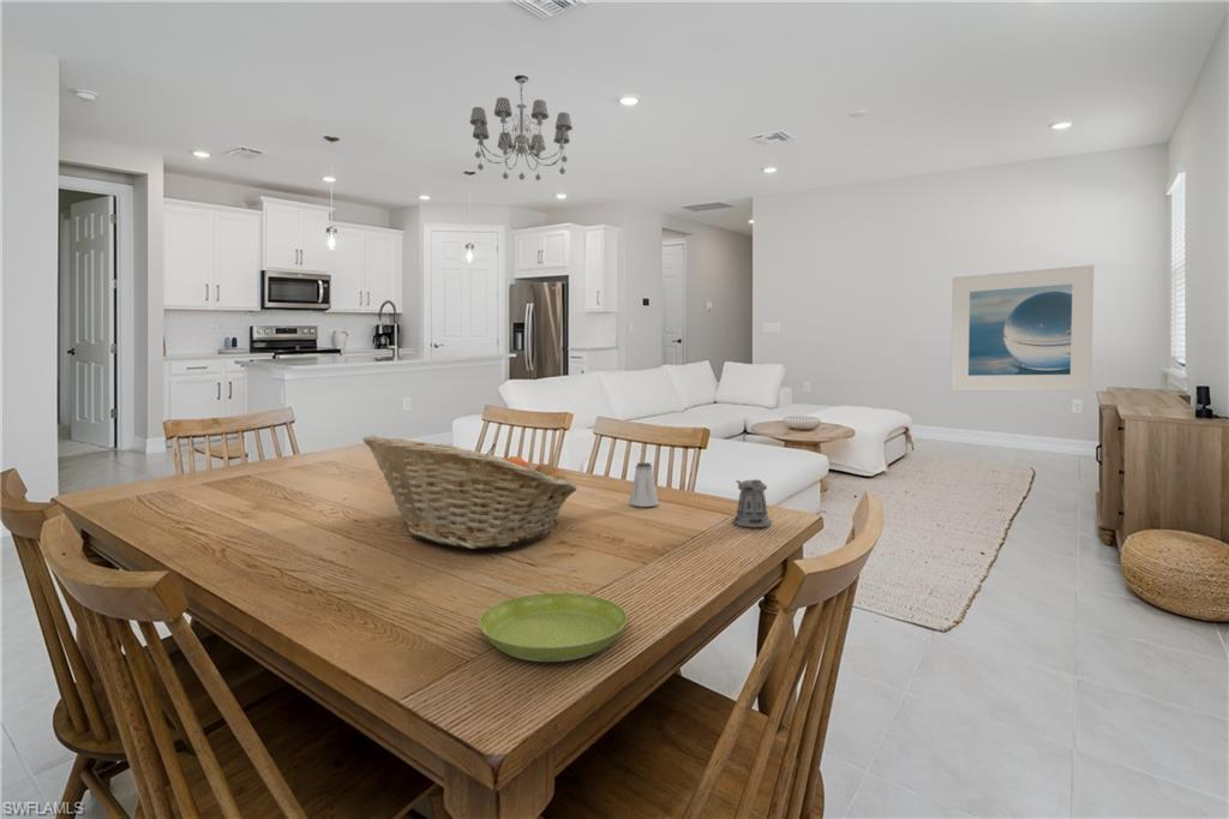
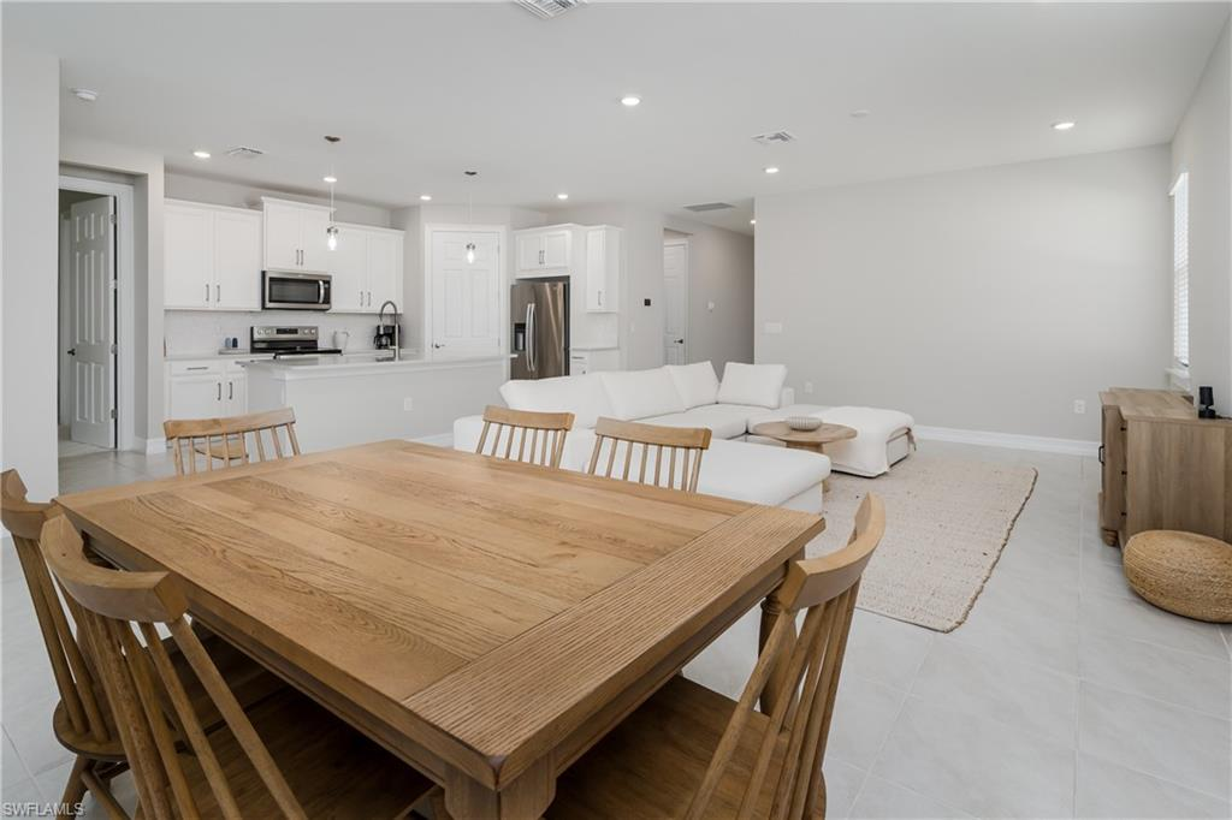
- pepper shaker [731,478,773,528]
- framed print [949,264,1096,393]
- chandelier [468,74,574,181]
- saucer [478,592,629,663]
- fruit basket [361,435,578,550]
- saltshaker [628,461,660,508]
